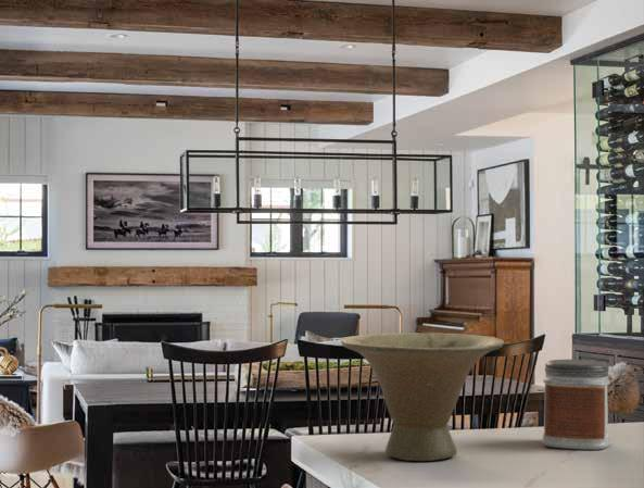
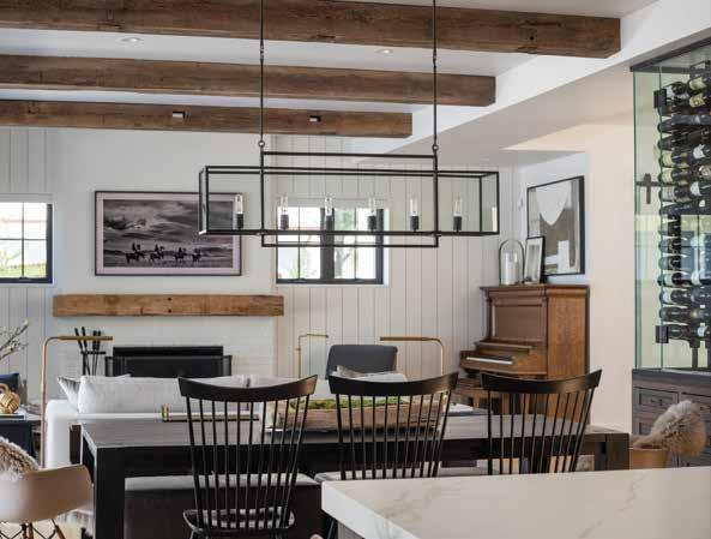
- jar [541,359,611,451]
- bowl [340,331,505,462]
